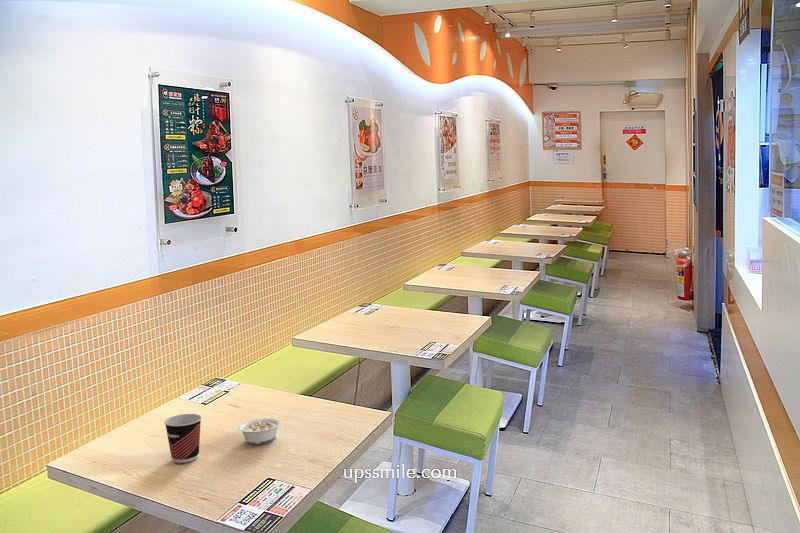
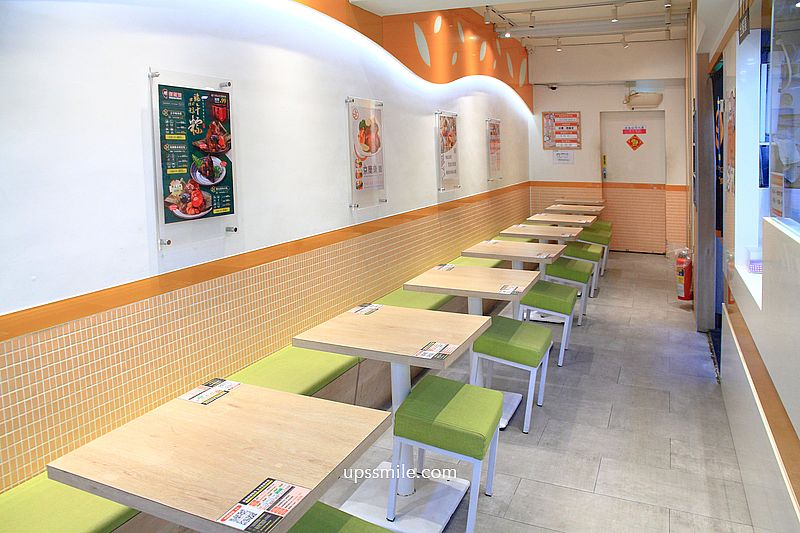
- legume [228,417,282,445]
- cup [163,413,203,464]
